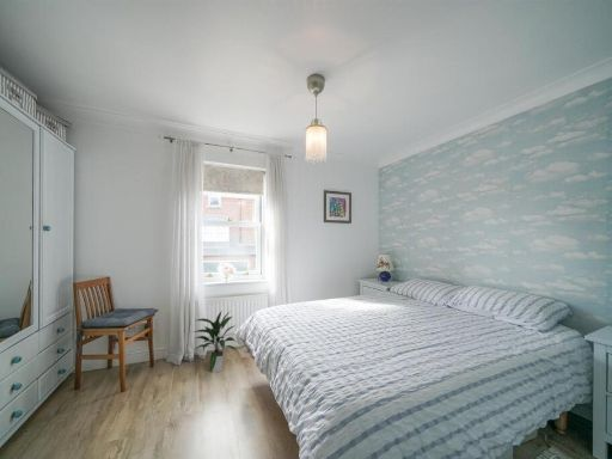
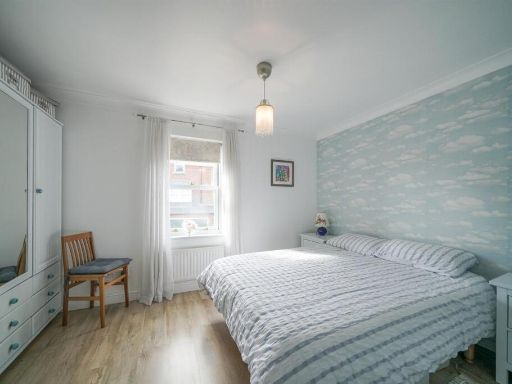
- indoor plant [192,311,238,374]
